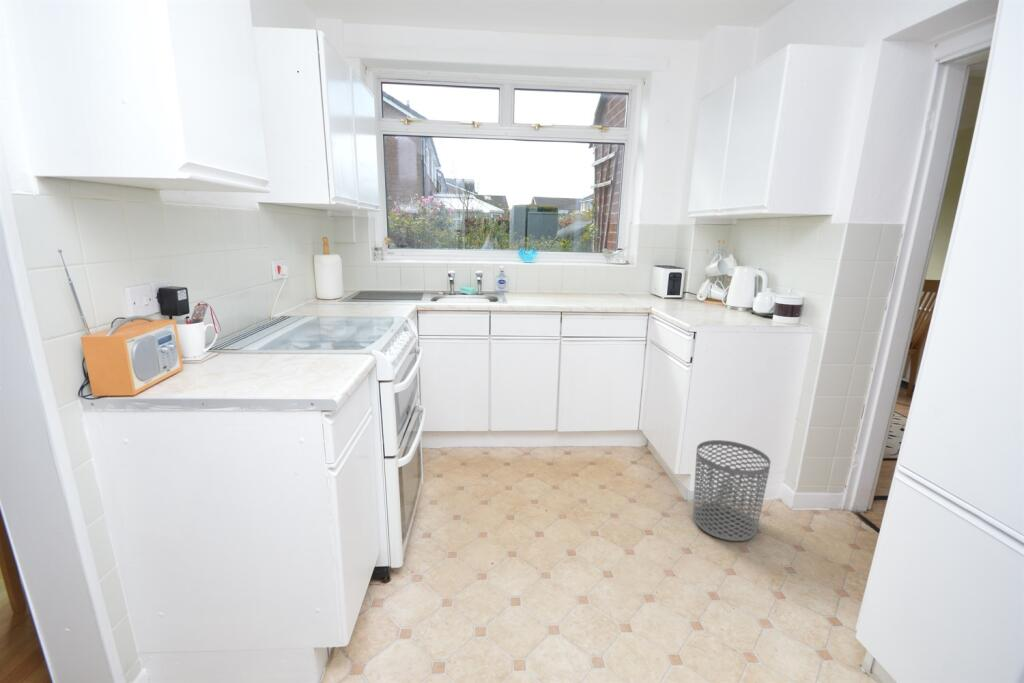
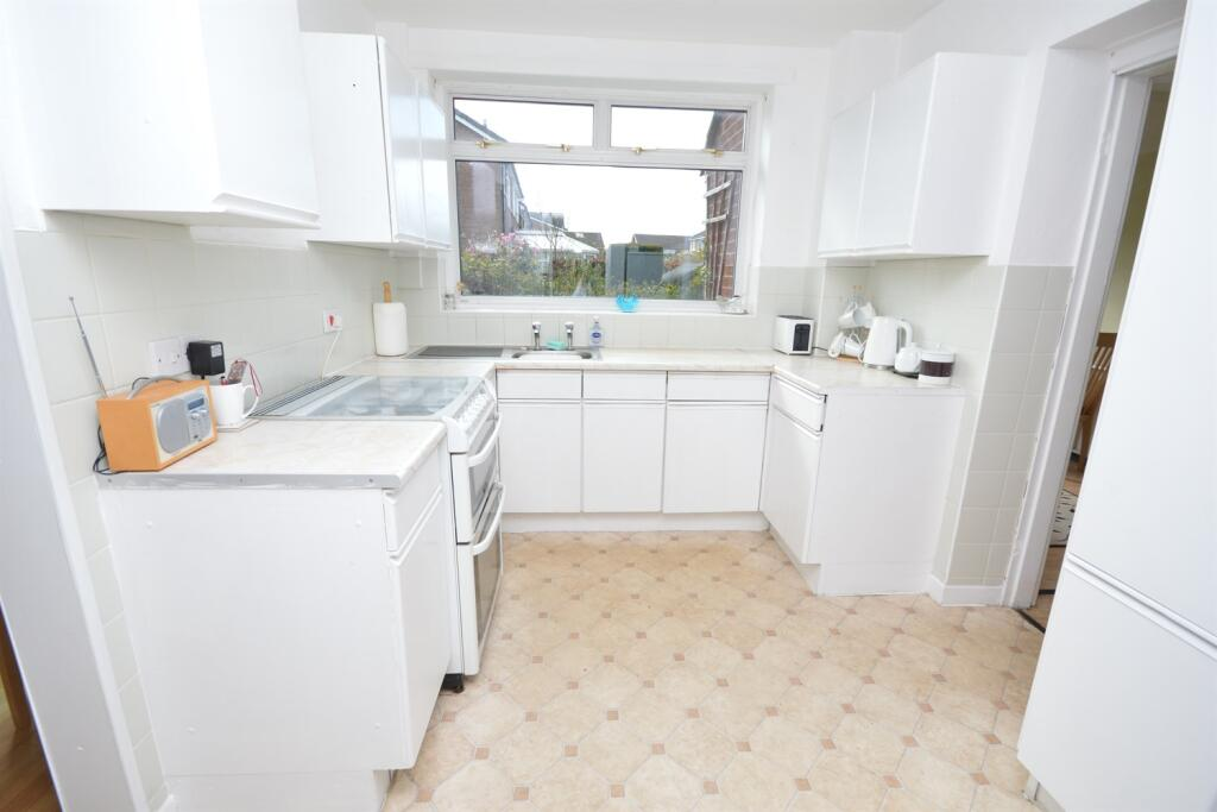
- waste bin [692,439,772,542]
